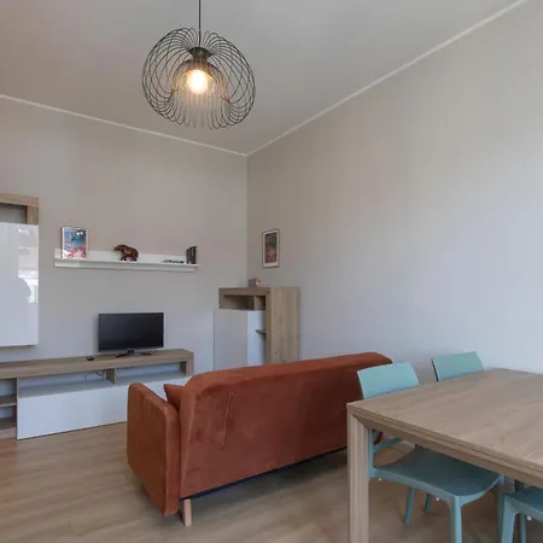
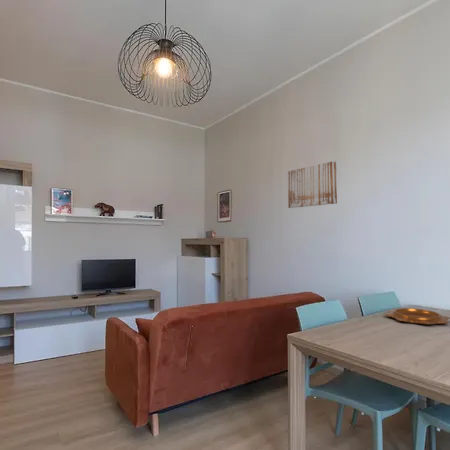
+ wall art [287,160,338,209]
+ decorative bowl [384,307,450,326]
